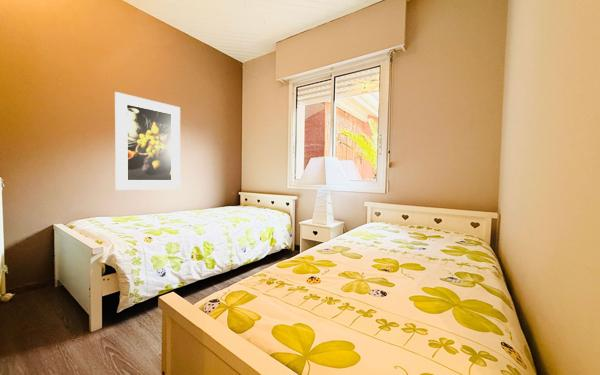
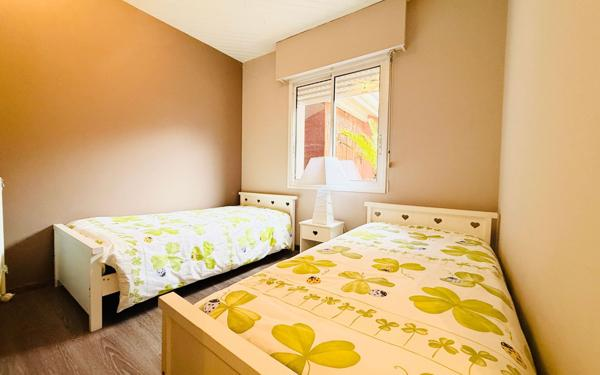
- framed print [114,91,181,191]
